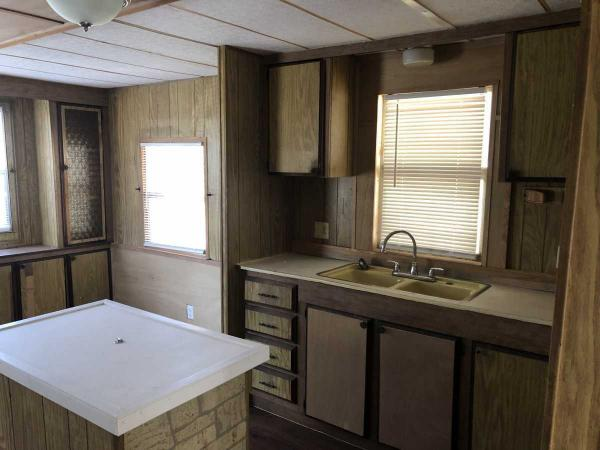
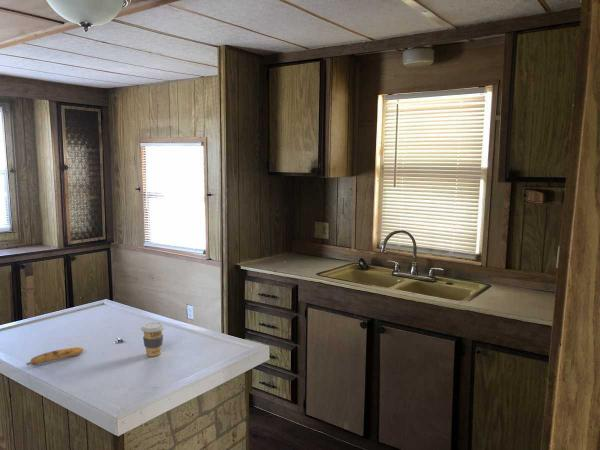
+ coffee cup [140,321,165,357]
+ banana [25,346,85,366]
